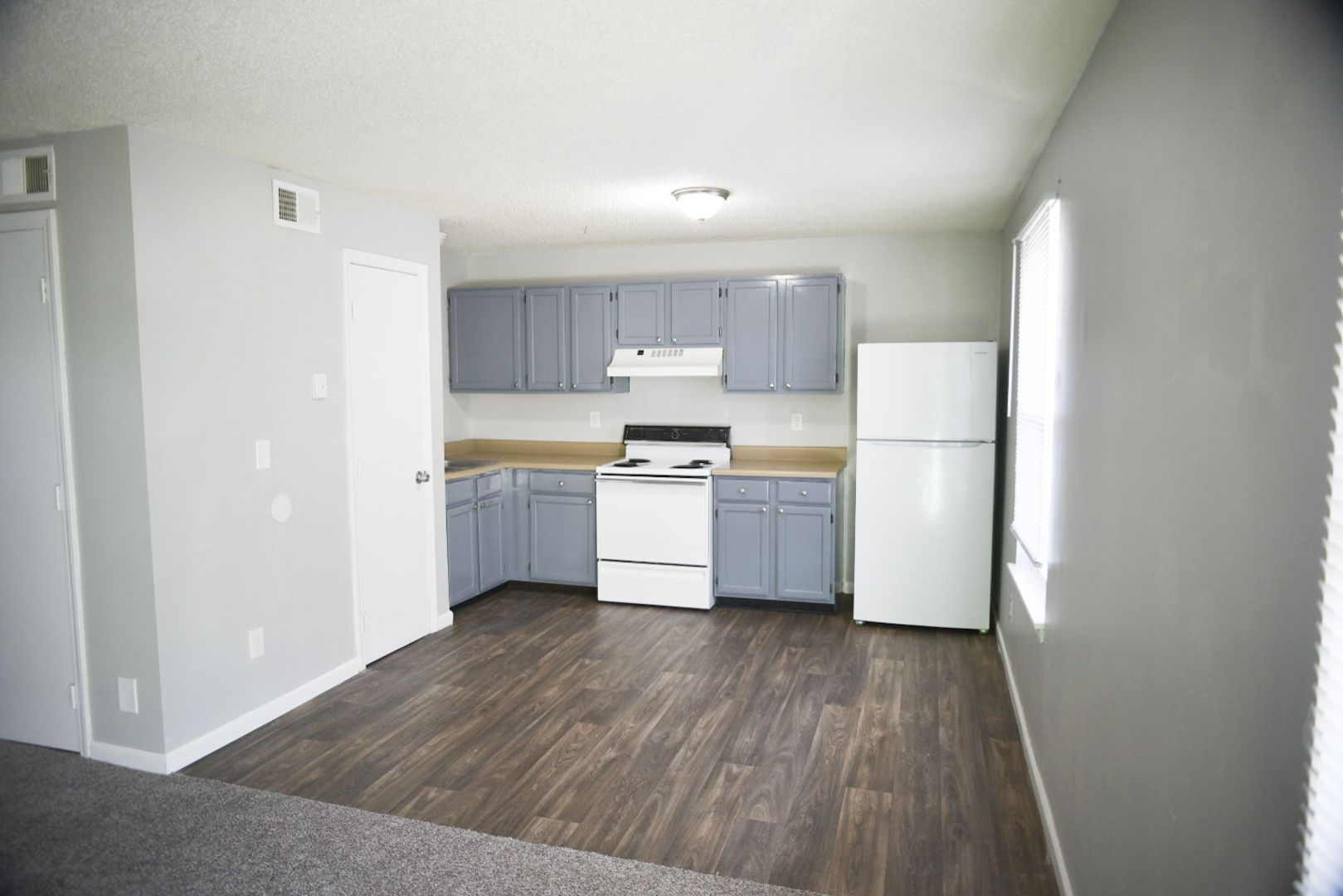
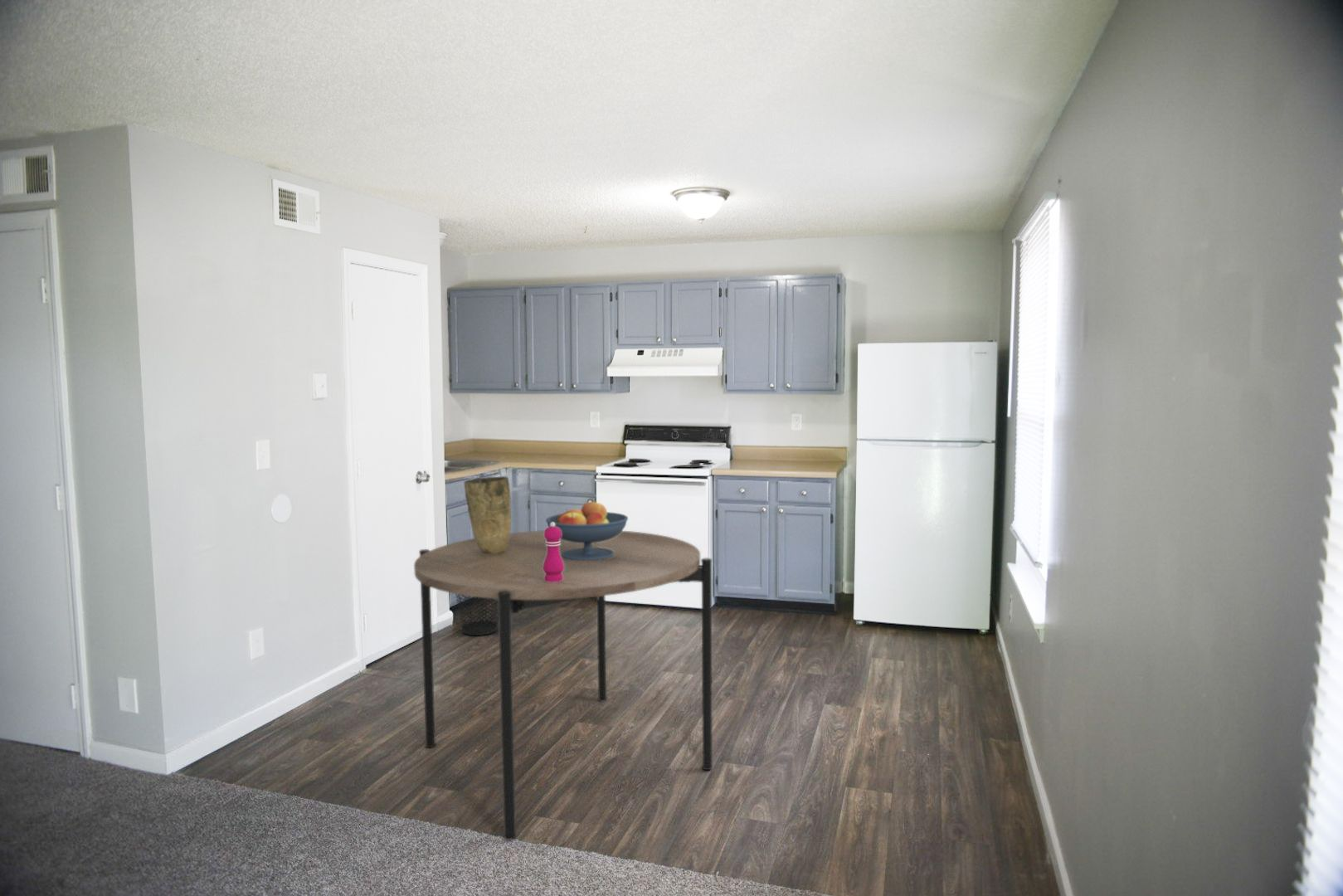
+ dining table [413,529,713,841]
+ pepper mill [543,522,564,582]
+ wastebasket [455,594,499,636]
+ vase [464,475,512,553]
+ fruit bowl [545,499,629,561]
